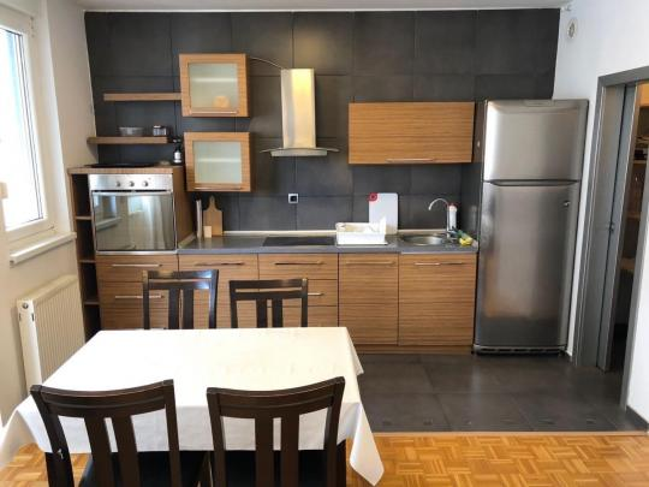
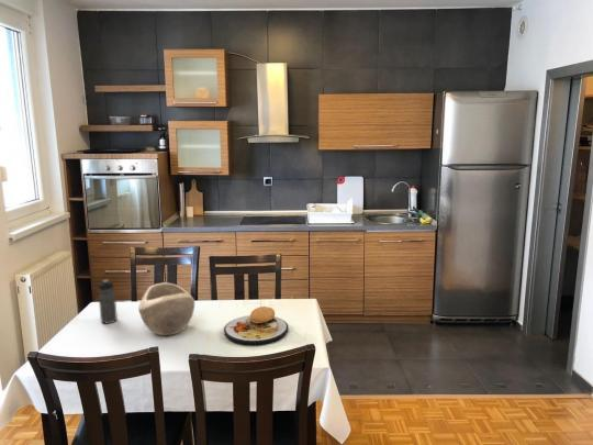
+ water bottle [98,279,119,324]
+ decorative bowl [137,281,195,336]
+ plate [223,300,289,347]
